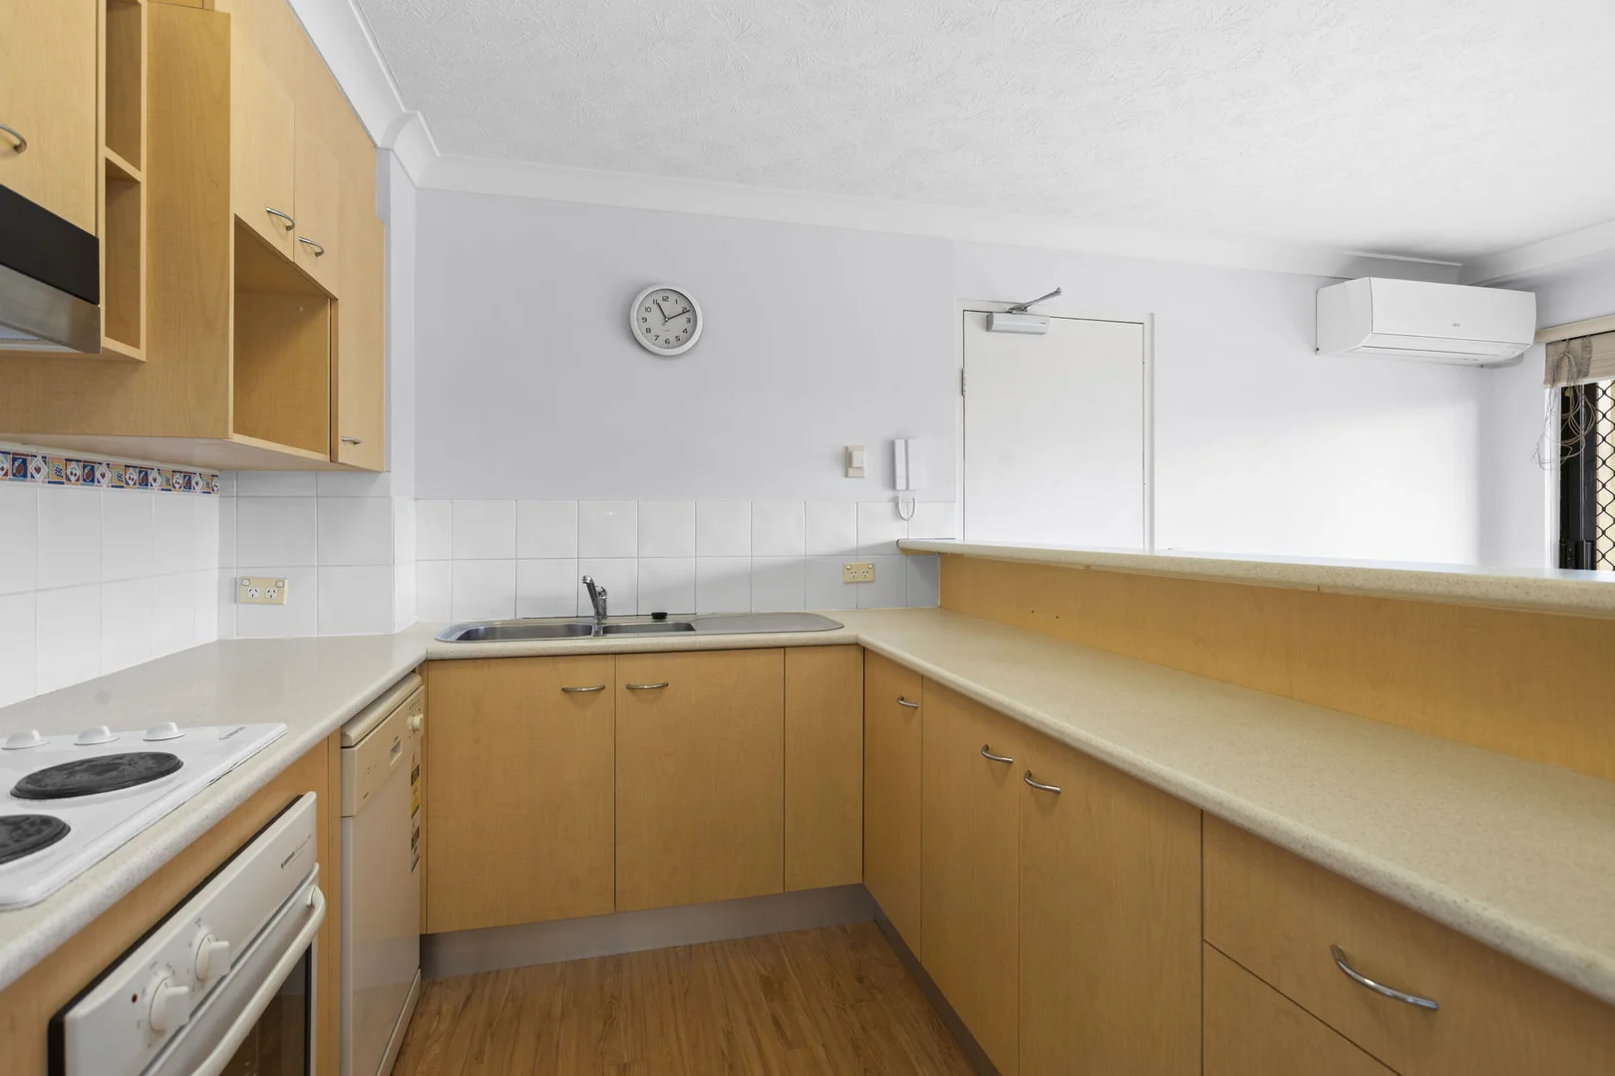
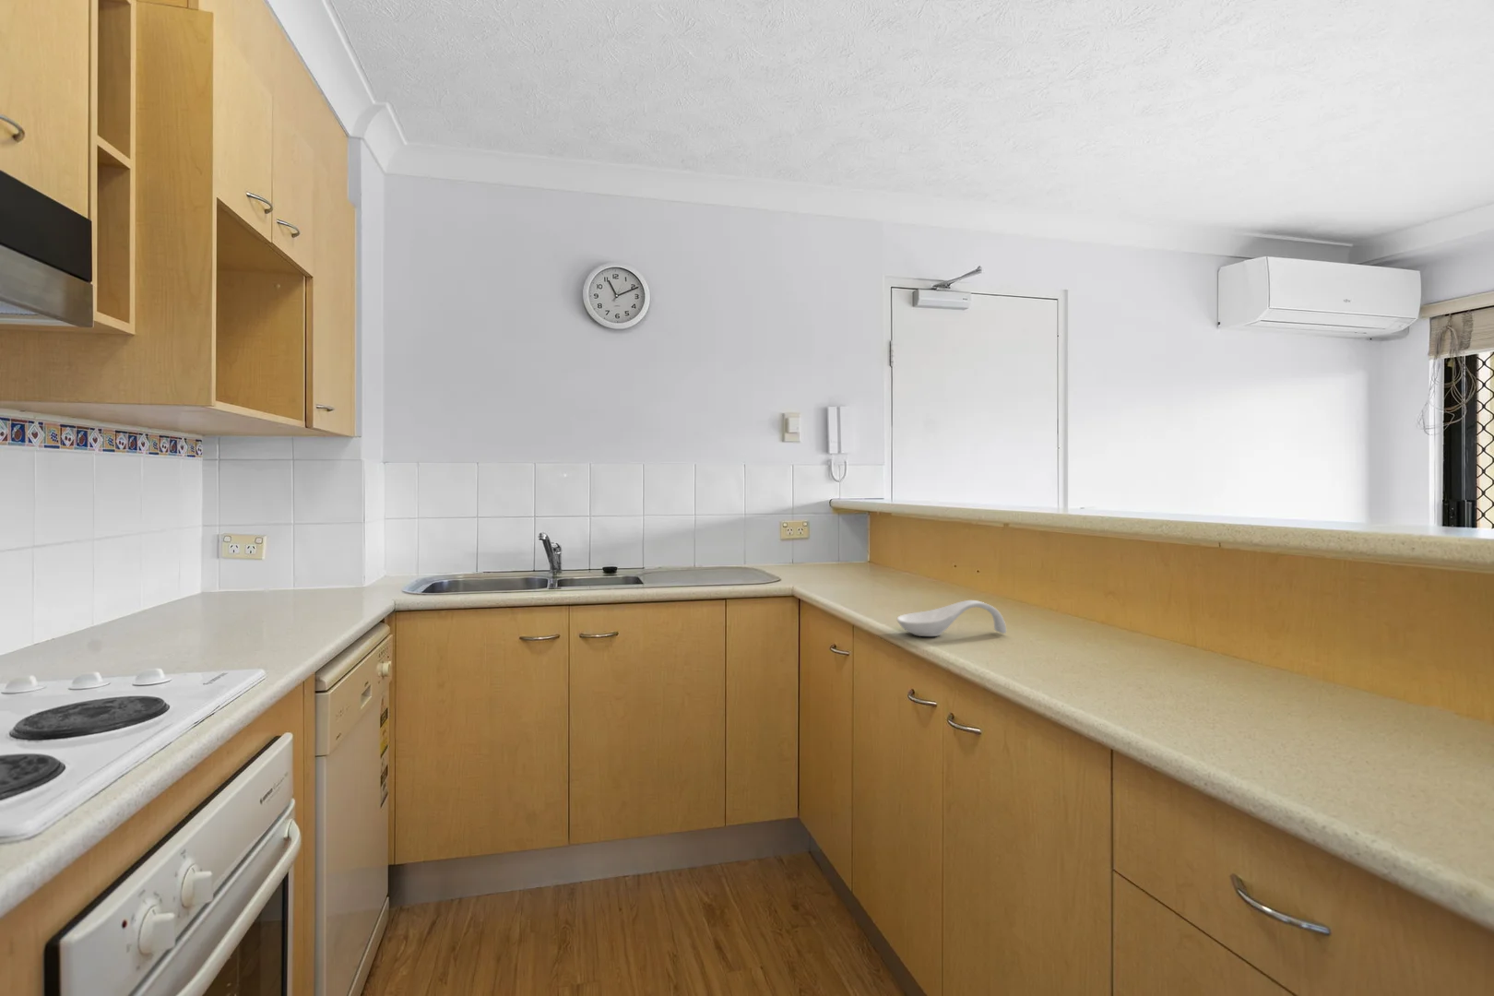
+ spoon rest [896,599,1007,637]
